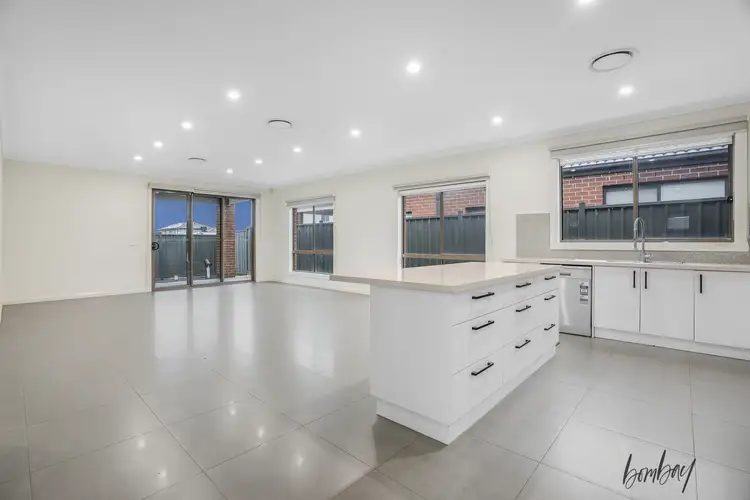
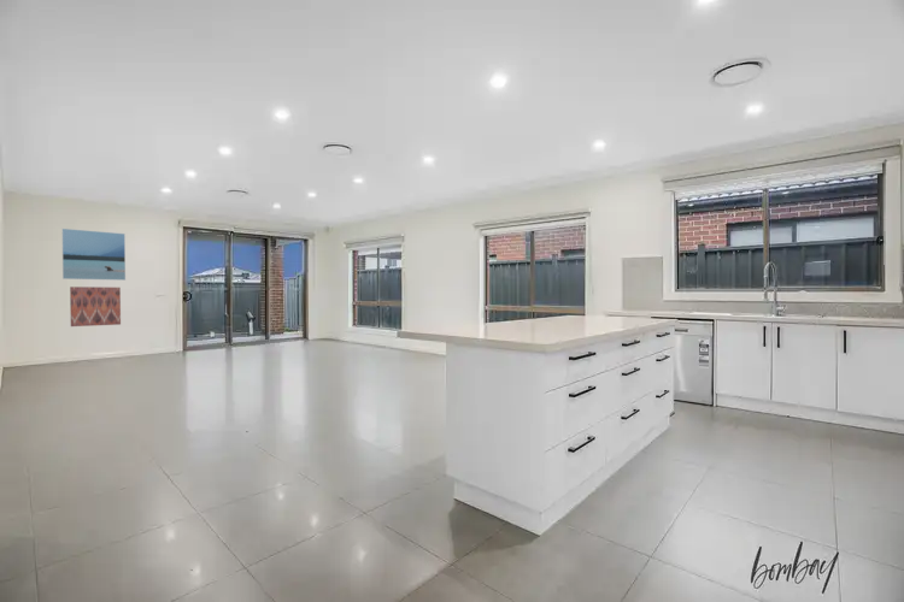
+ wall art [69,285,122,327]
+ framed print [60,228,127,282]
